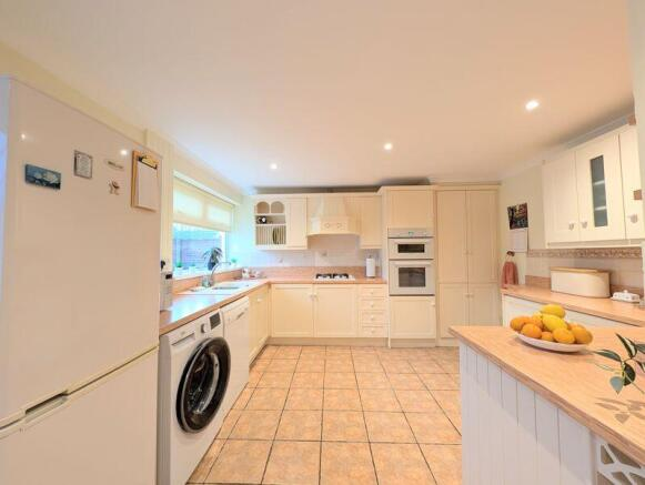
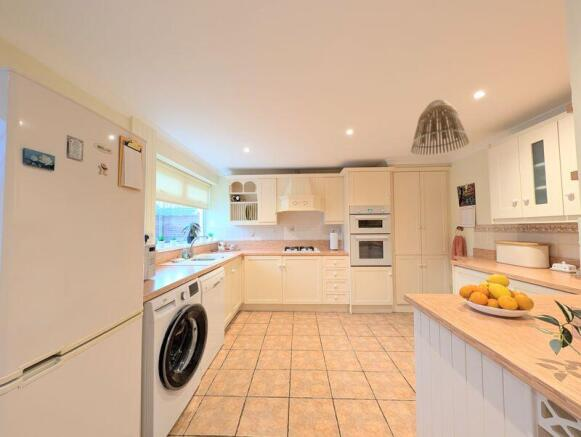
+ lamp shade [410,98,470,156]
